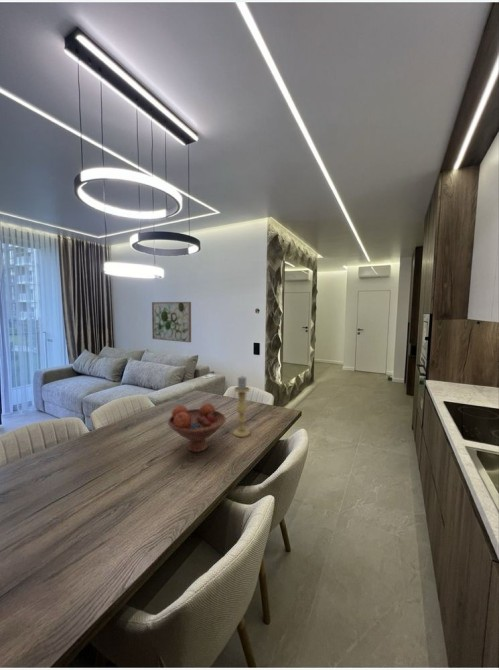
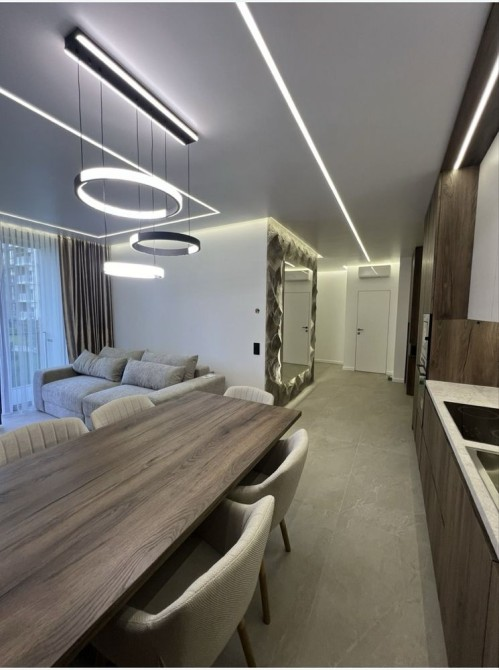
- candle holder [232,375,251,438]
- wall art [151,301,192,343]
- fruit bowl [167,402,227,453]
